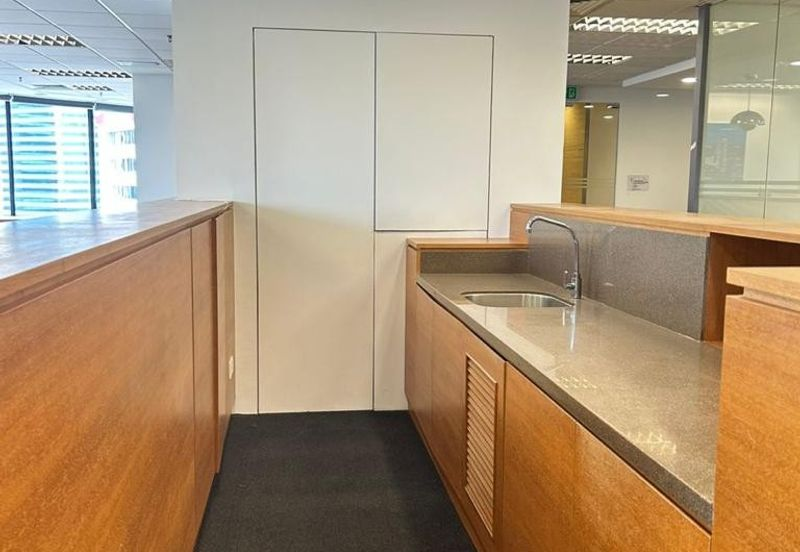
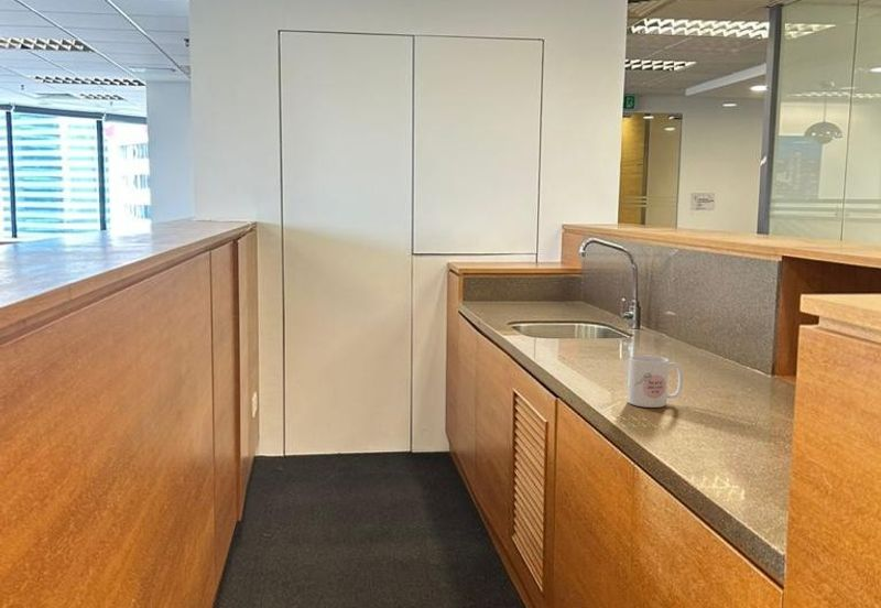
+ mug [627,355,684,409]
